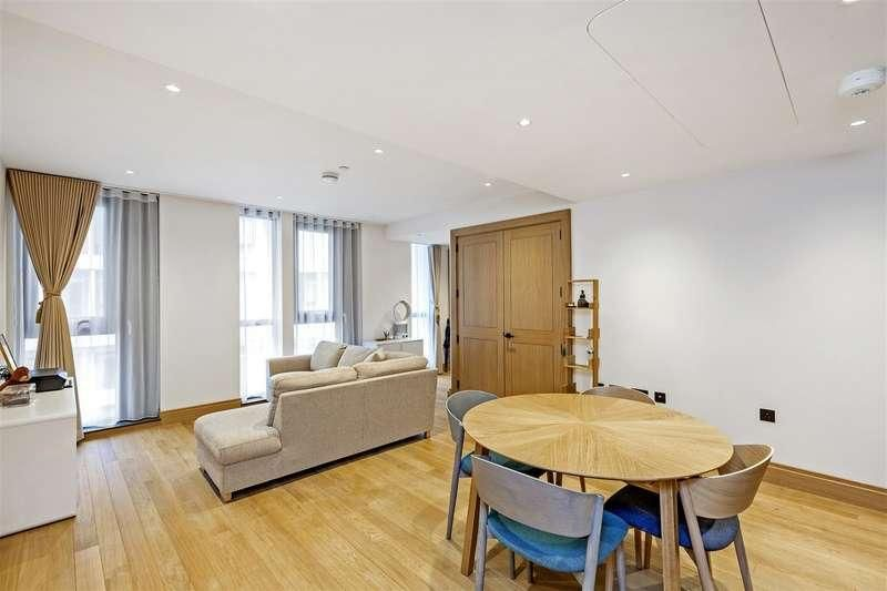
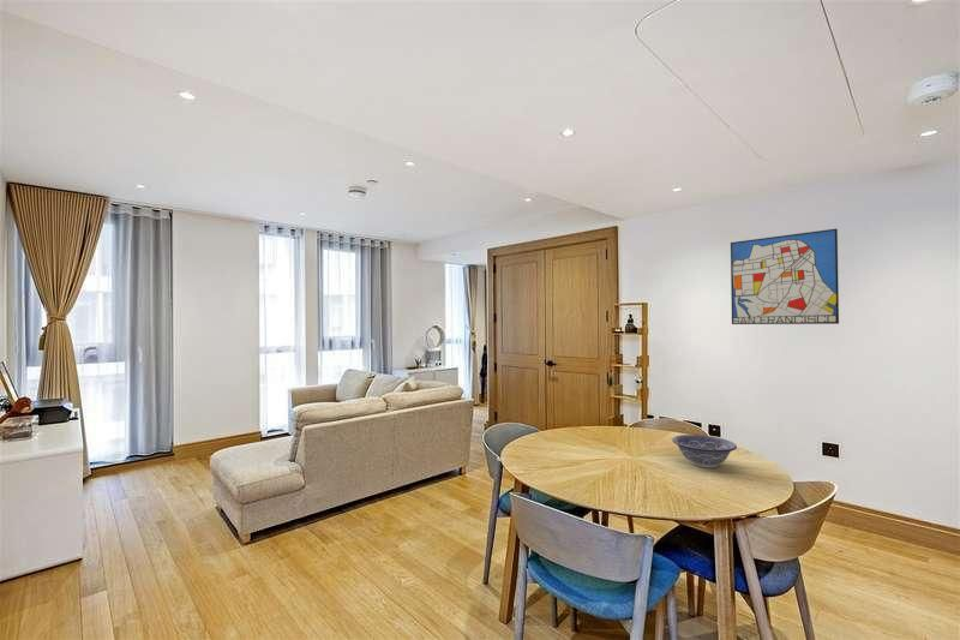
+ decorative bowl [671,433,738,469]
+ wall art [730,227,840,325]
